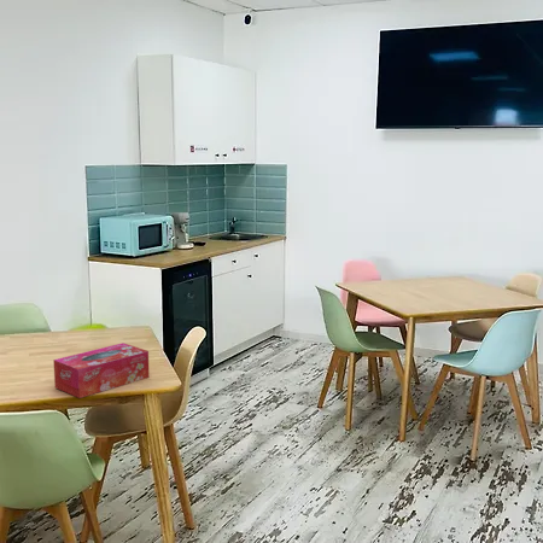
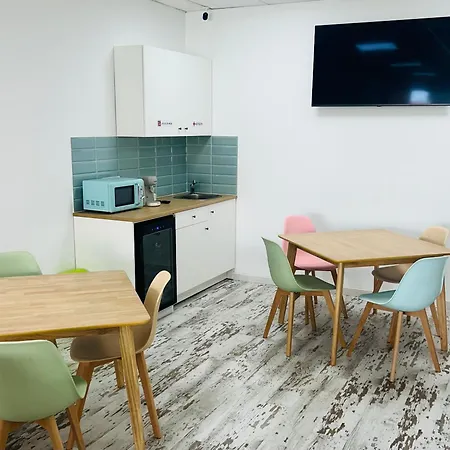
- tissue box [52,341,151,399]
